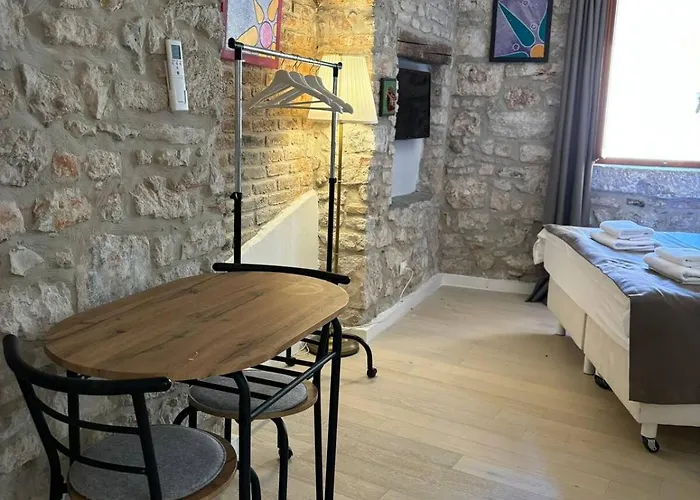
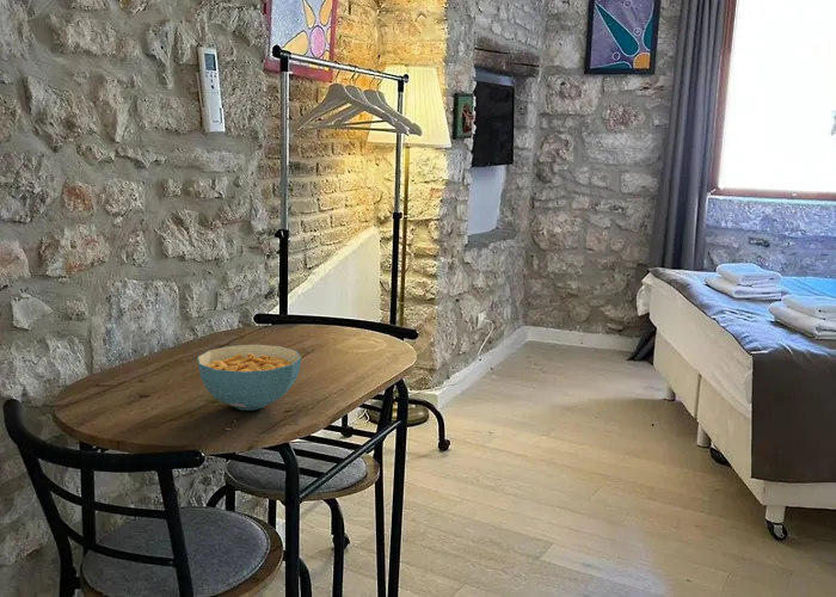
+ cereal bowl [196,344,302,412]
